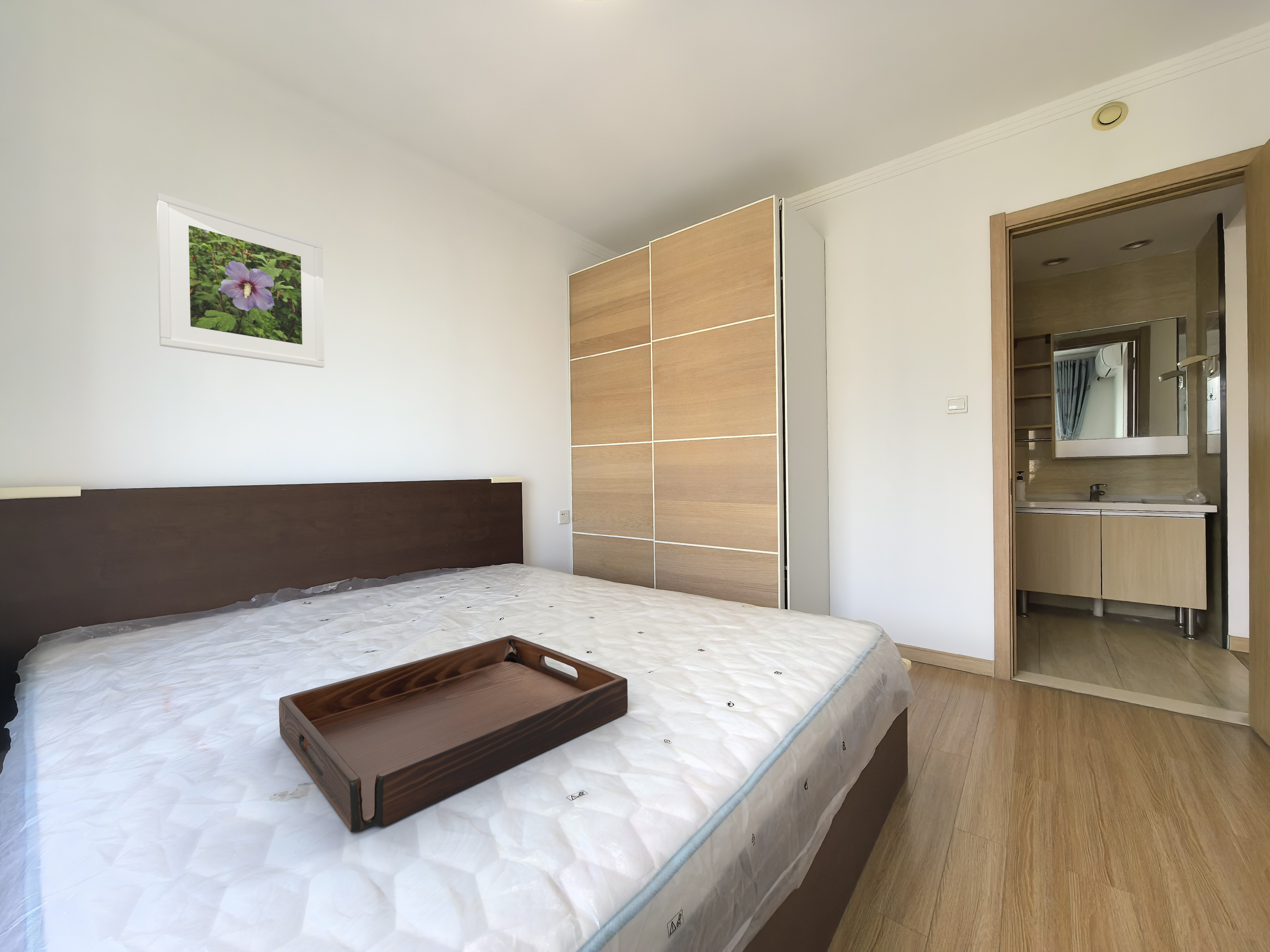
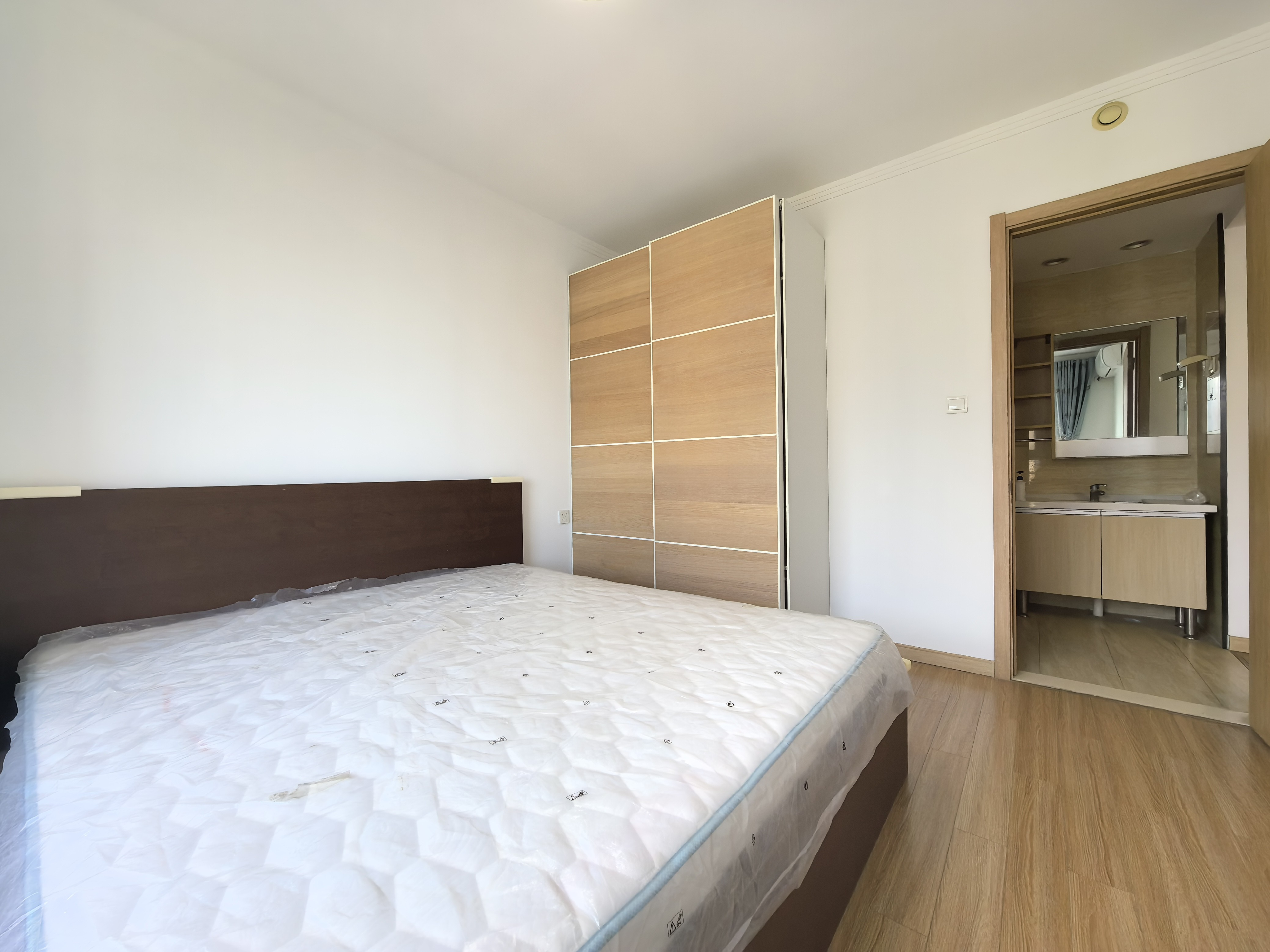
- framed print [156,192,325,368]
- serving tray [278,635,628,833]
